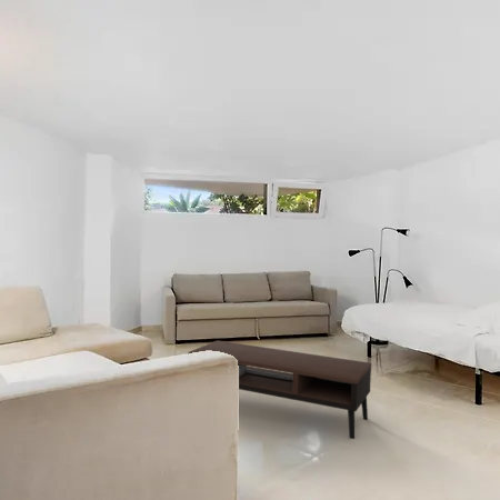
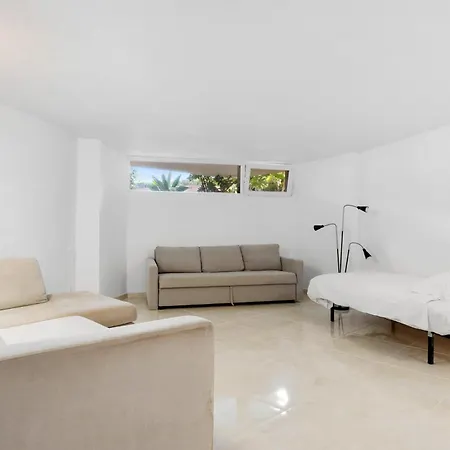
- coffee table [188,340,372,440]
